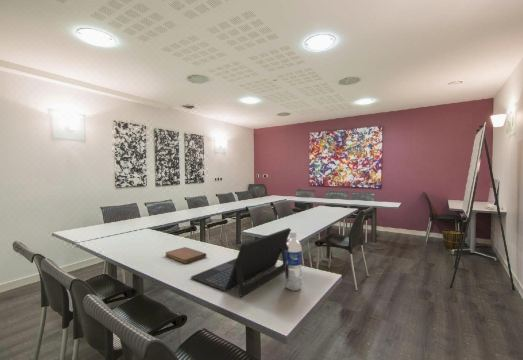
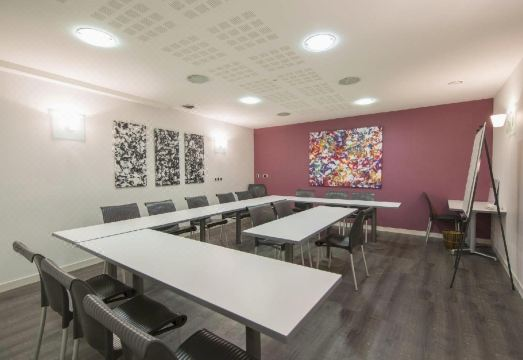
- notebook [164,246,207,265]
- water bottle [284,230,303,292]
- laptop [190,227,292,298]
